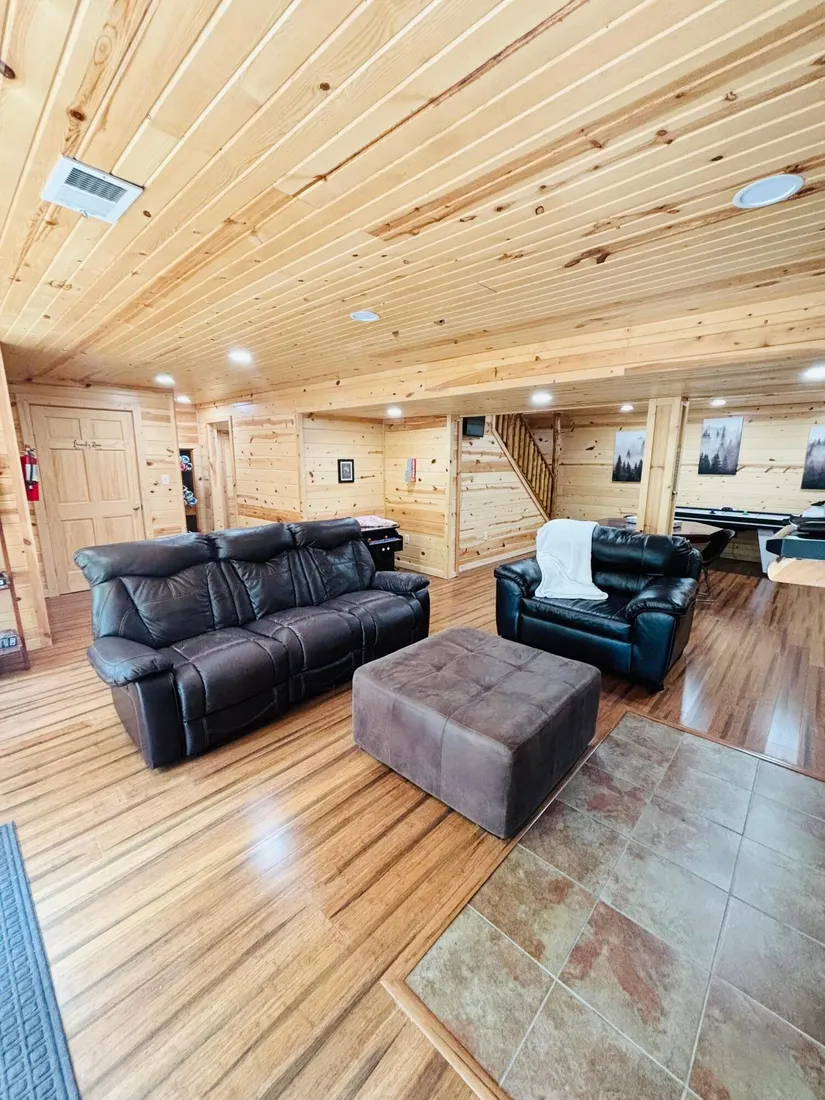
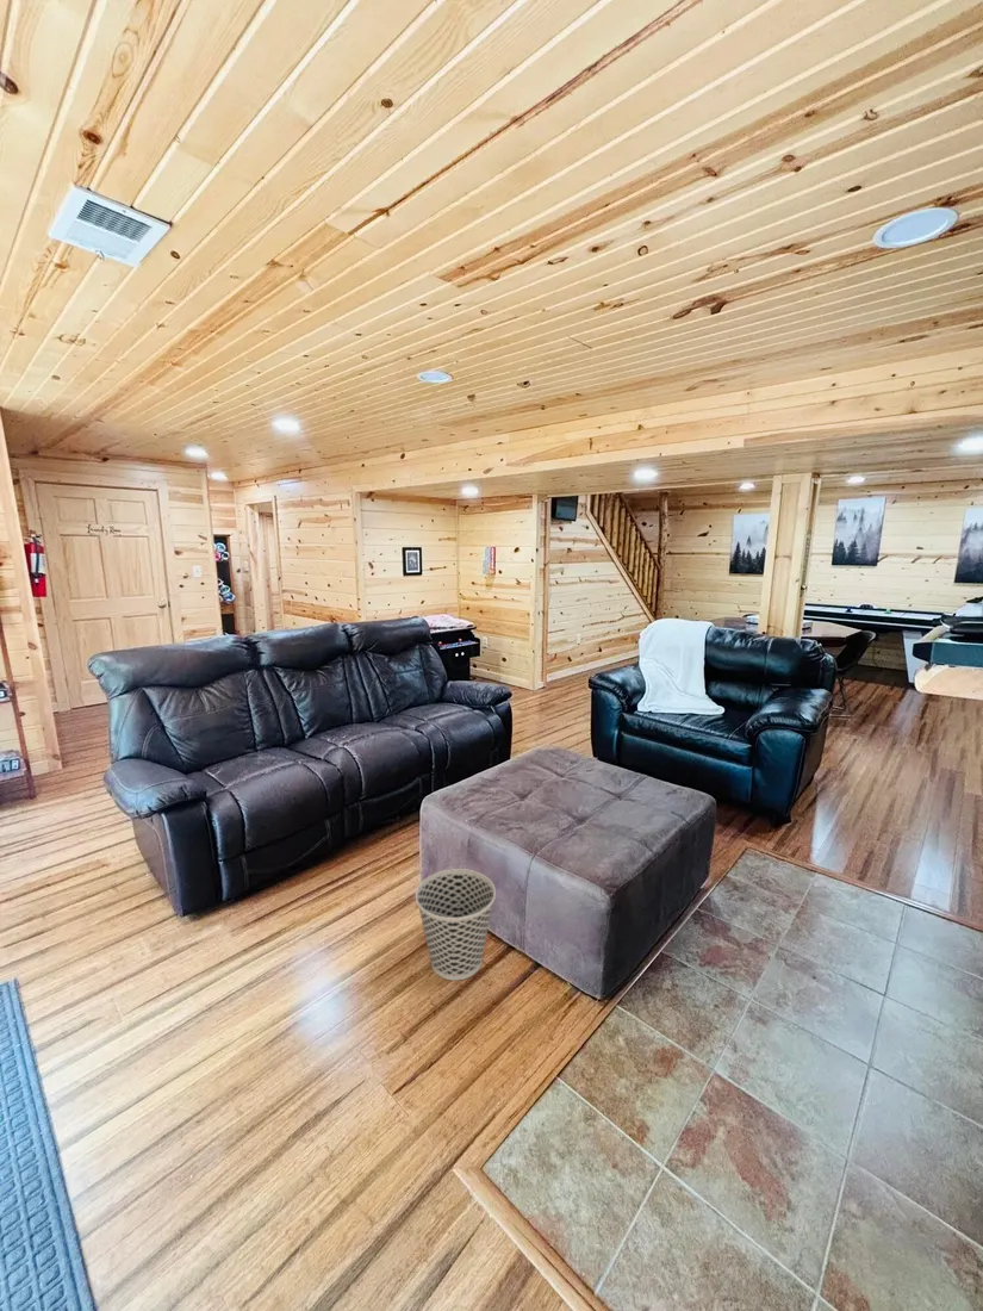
+ wastebasket [415,868,497,982]
